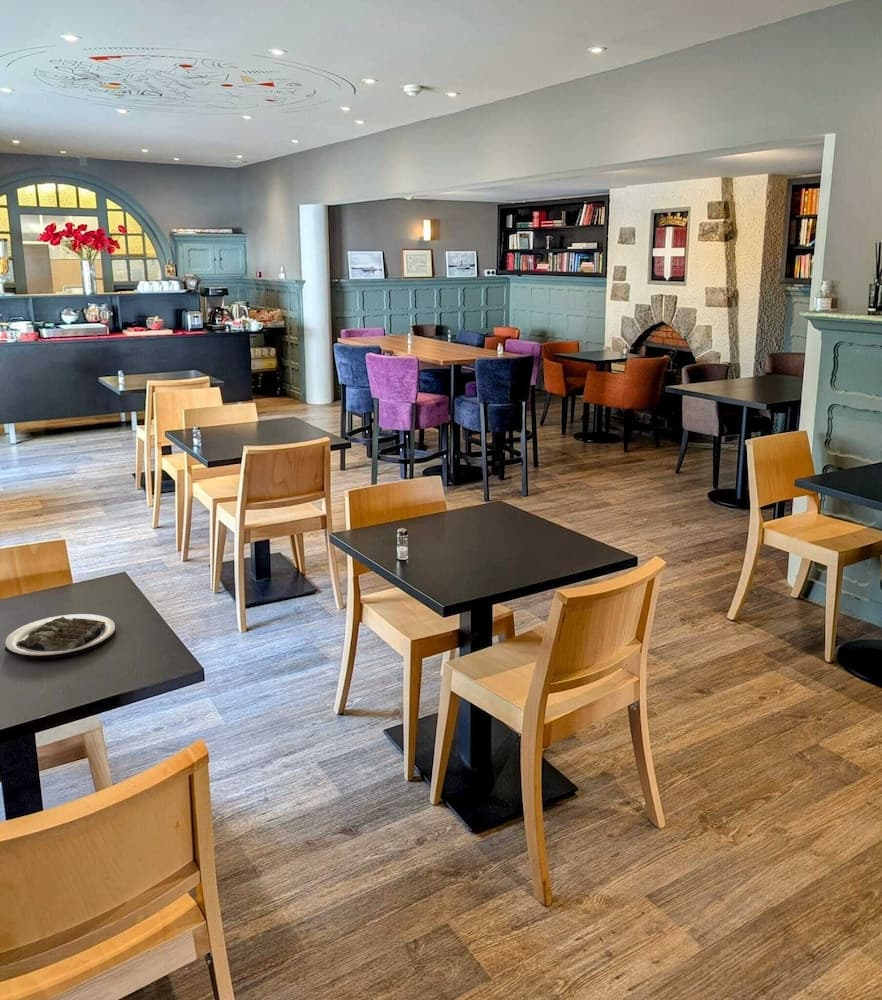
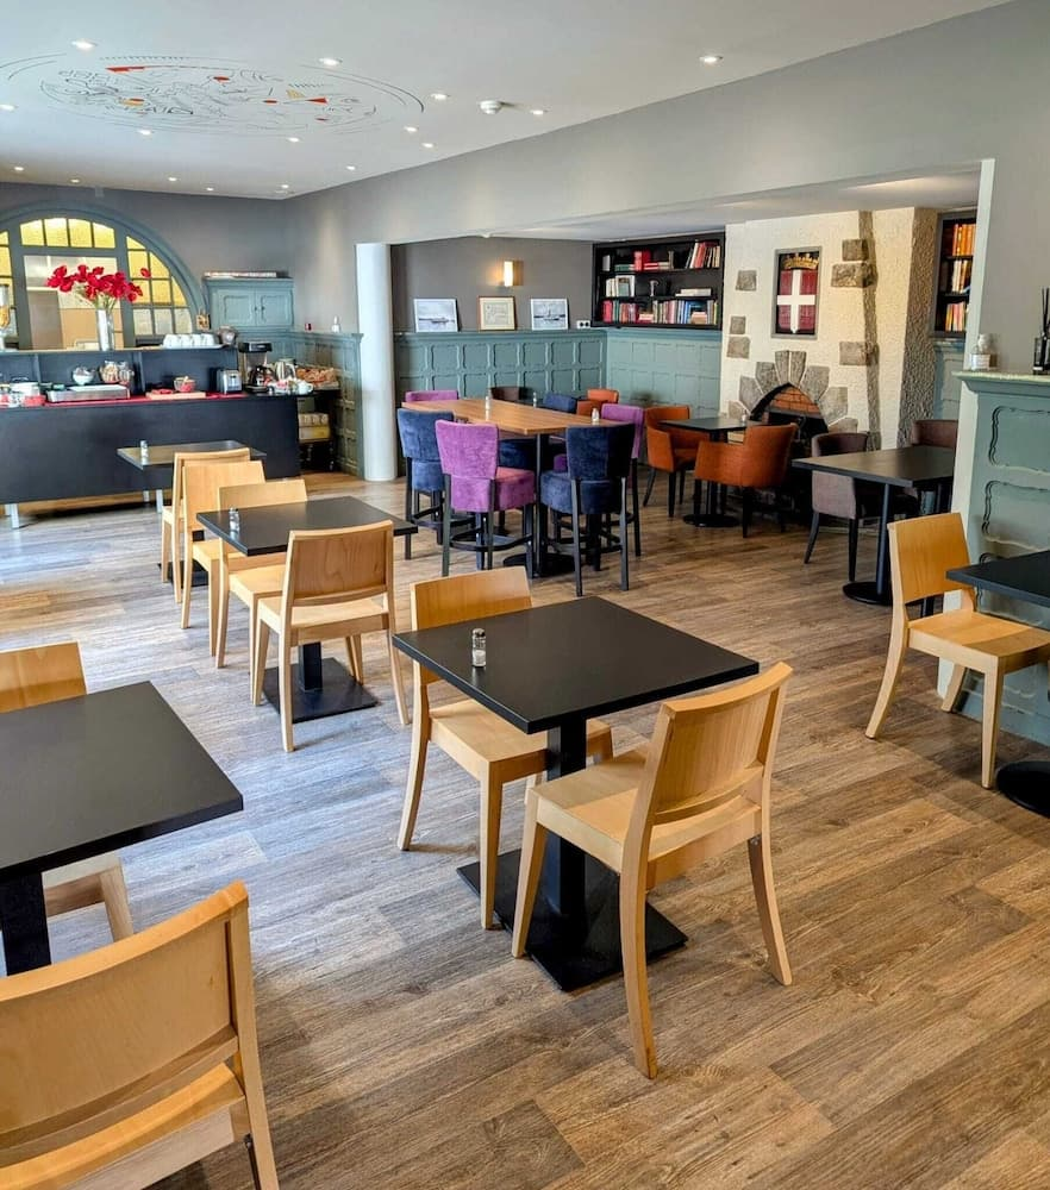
- plate [4,613,118,659]
